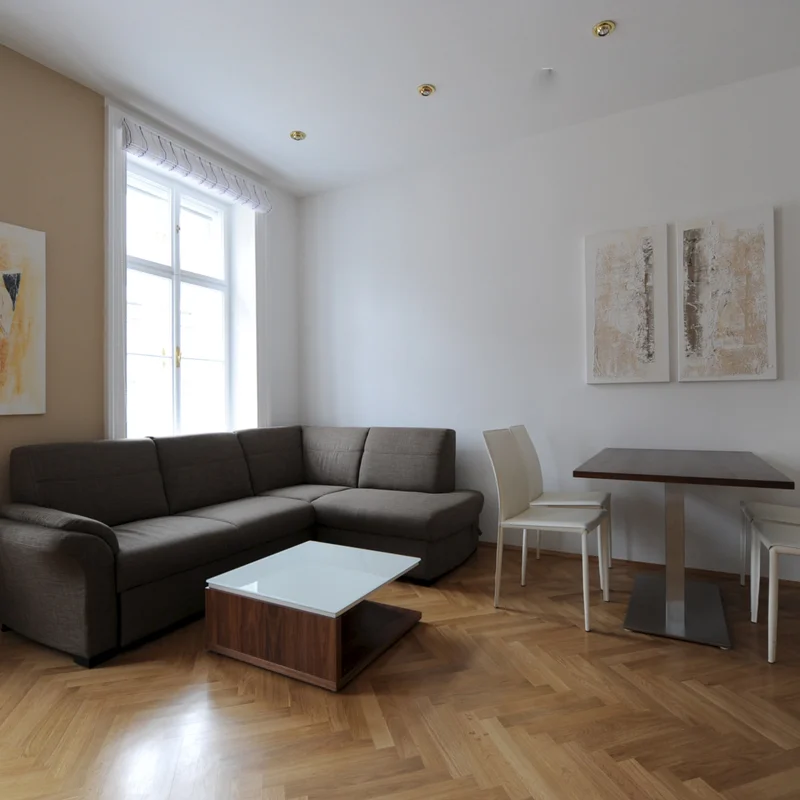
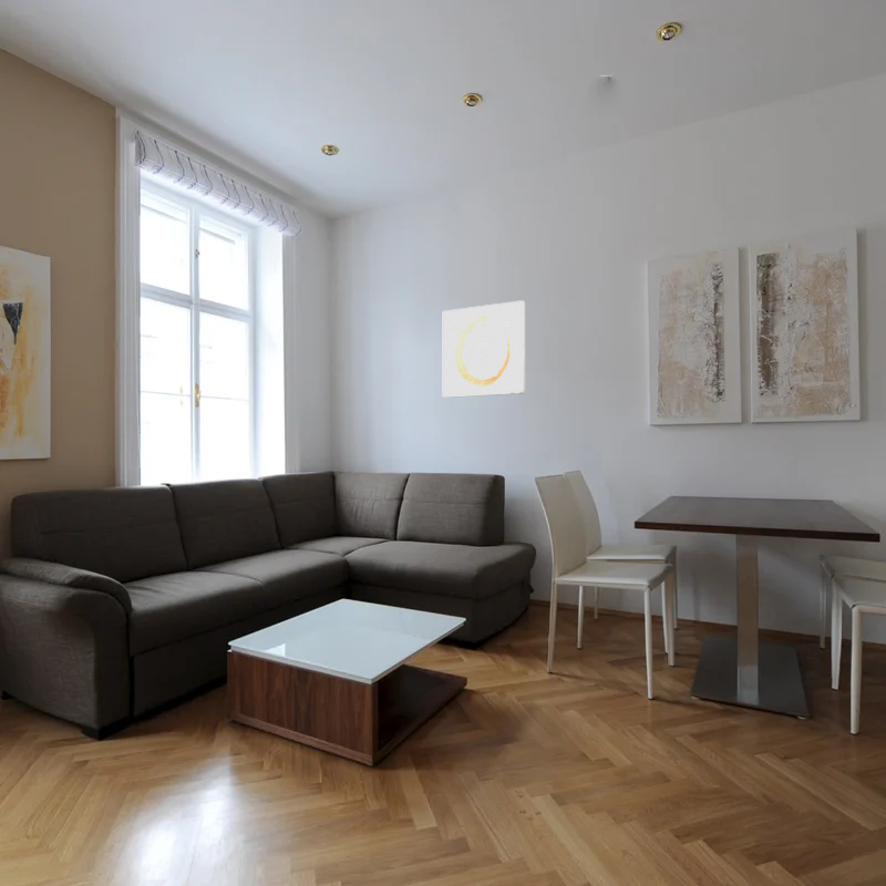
+ wall art [442,299,526,399]
